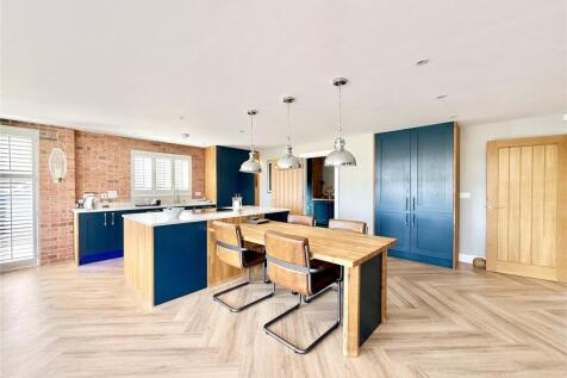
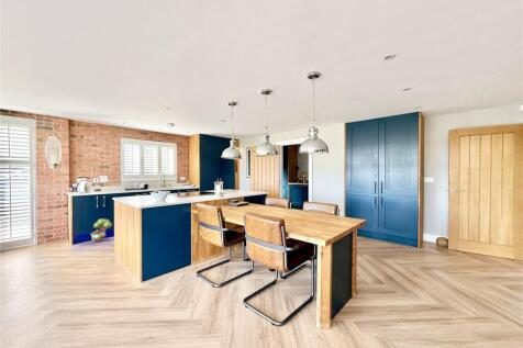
+ decorative tree [89,218,113,243]
